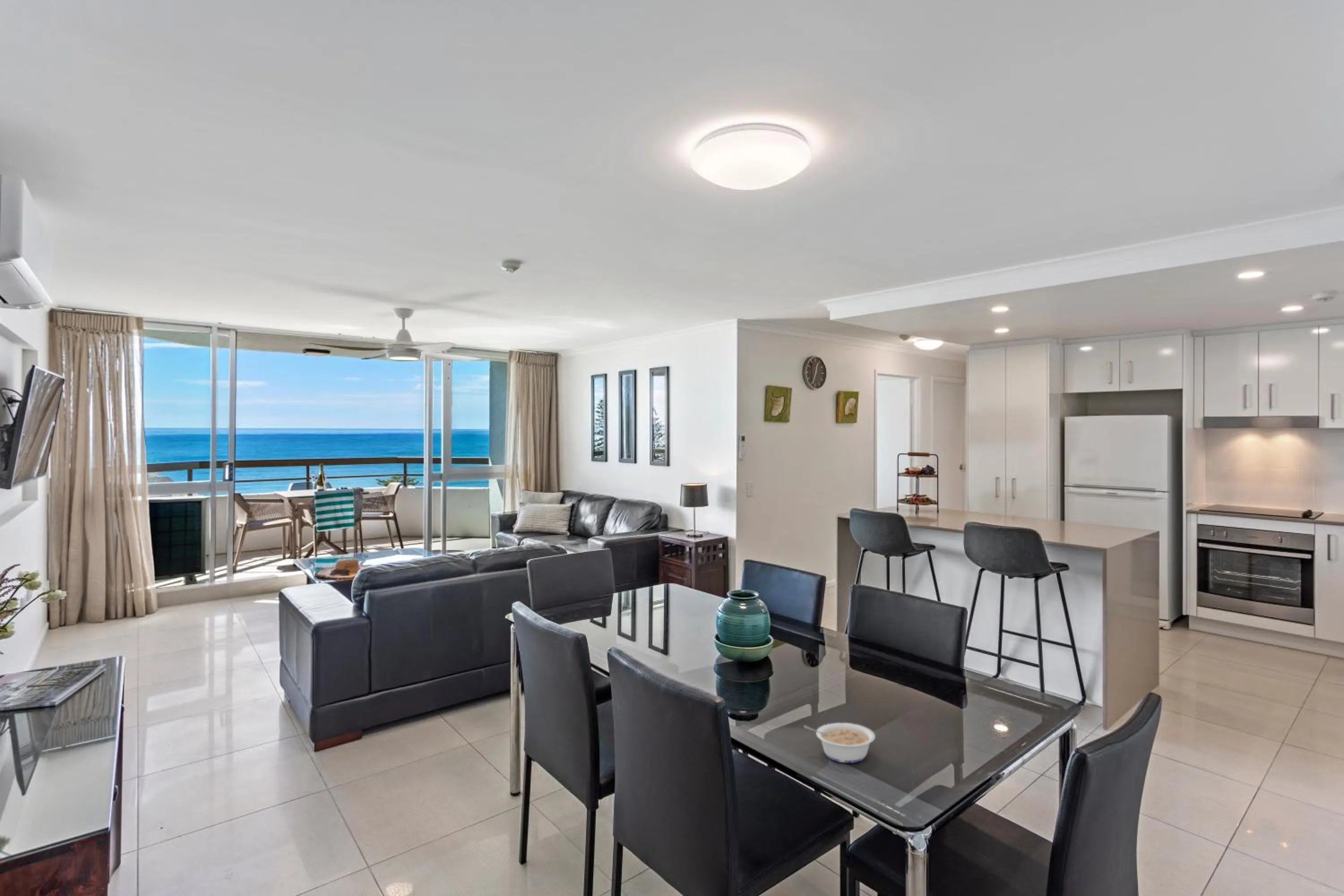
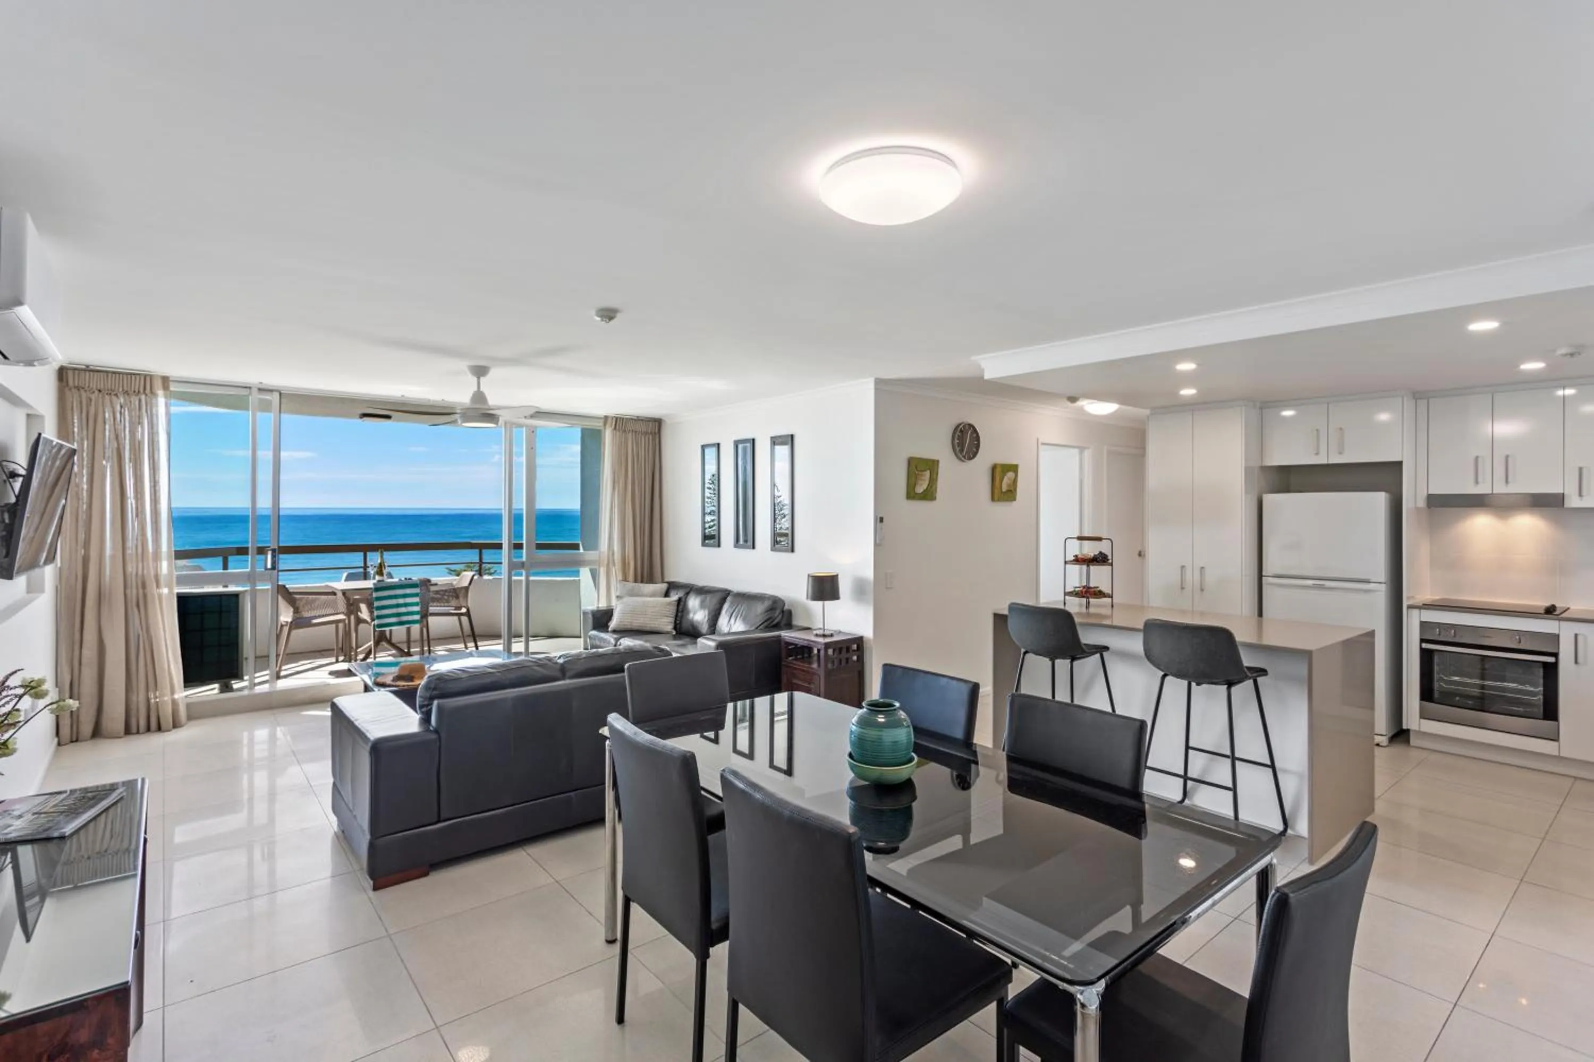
- legume [803,722,875,763]
